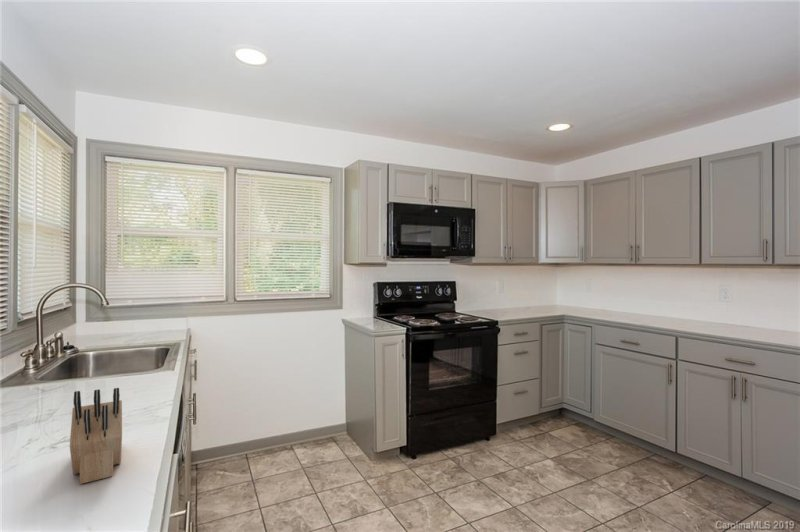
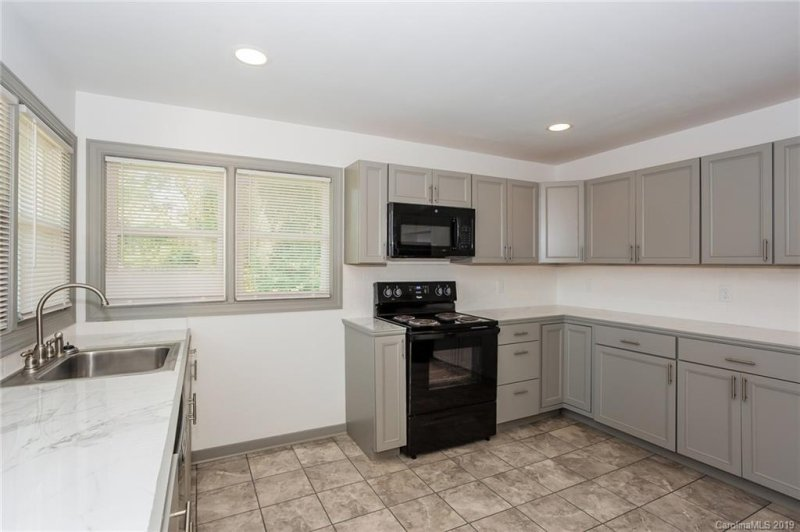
- knife block [69,387,123,485]
